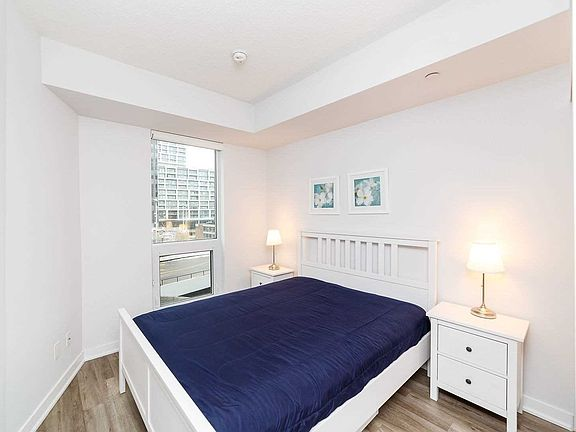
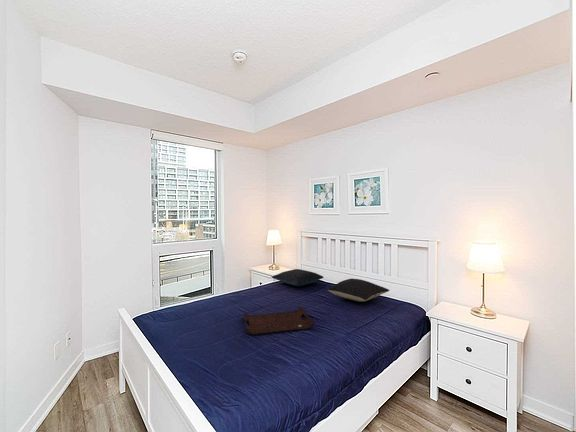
+ serving tray [242,305,314,336]
+ pillow [270,268,325,287]
+ pillow [327,278,390,303]
